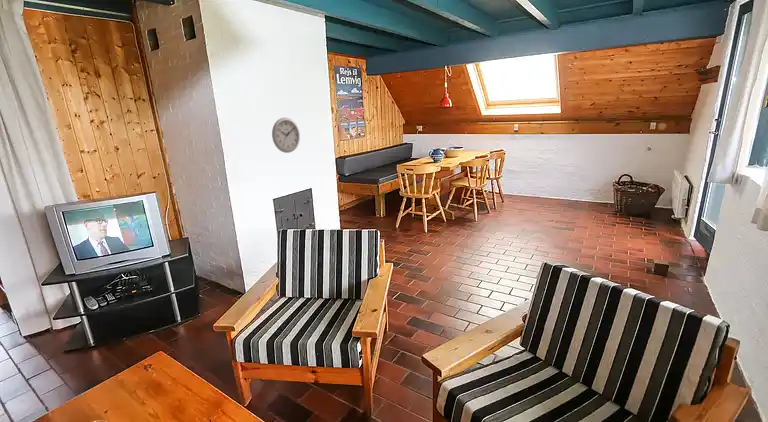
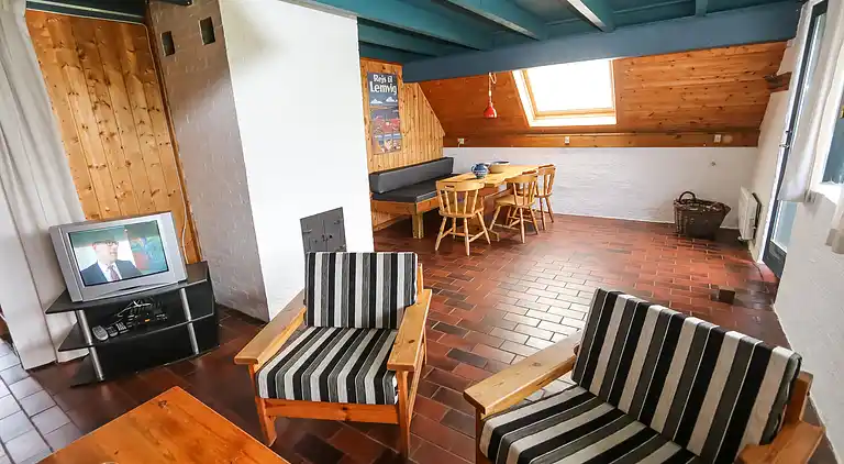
- wall clock [271,116,301,154]
